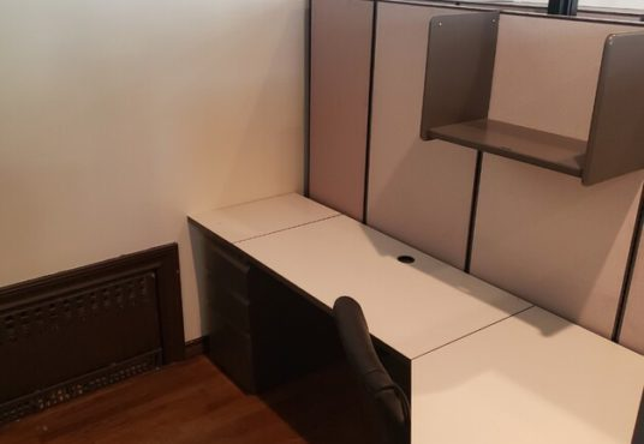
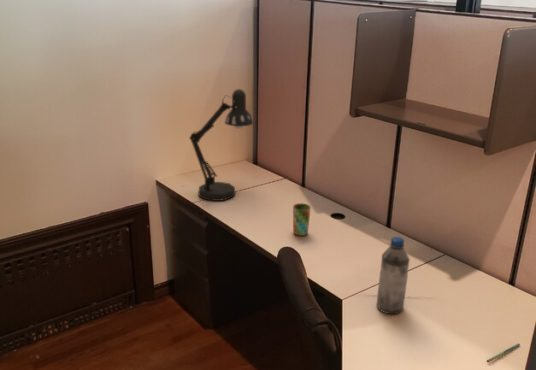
+ cup [292,203,312,237]
+ water bottle [376,236,411,315]
+ pen [486,343,521,363]
+ desk lamp [188,88,254,202]
